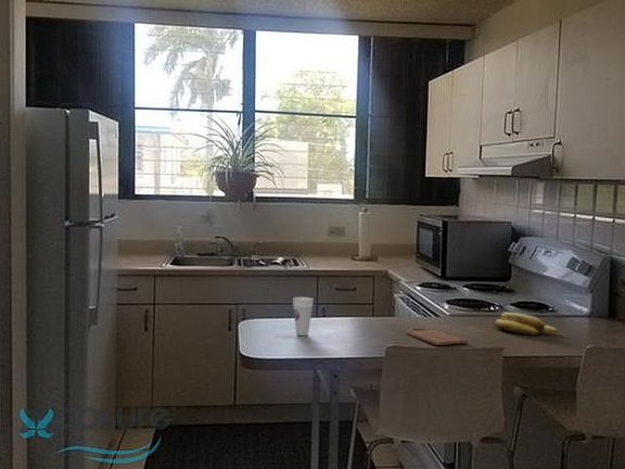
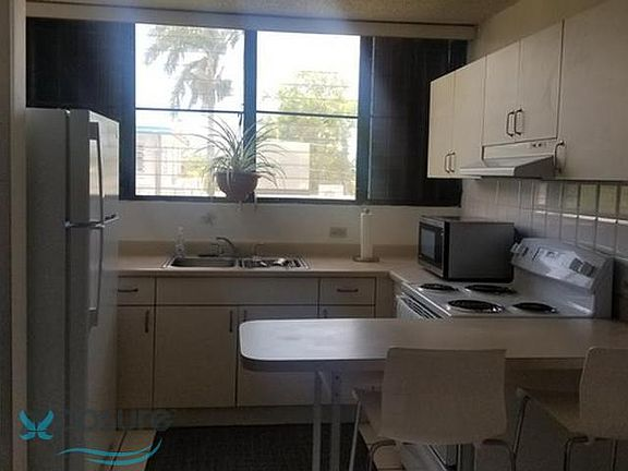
- cup [292,296,315,337]
- cutting board [405,327,469,346]
- banana [494,312,559,337]
